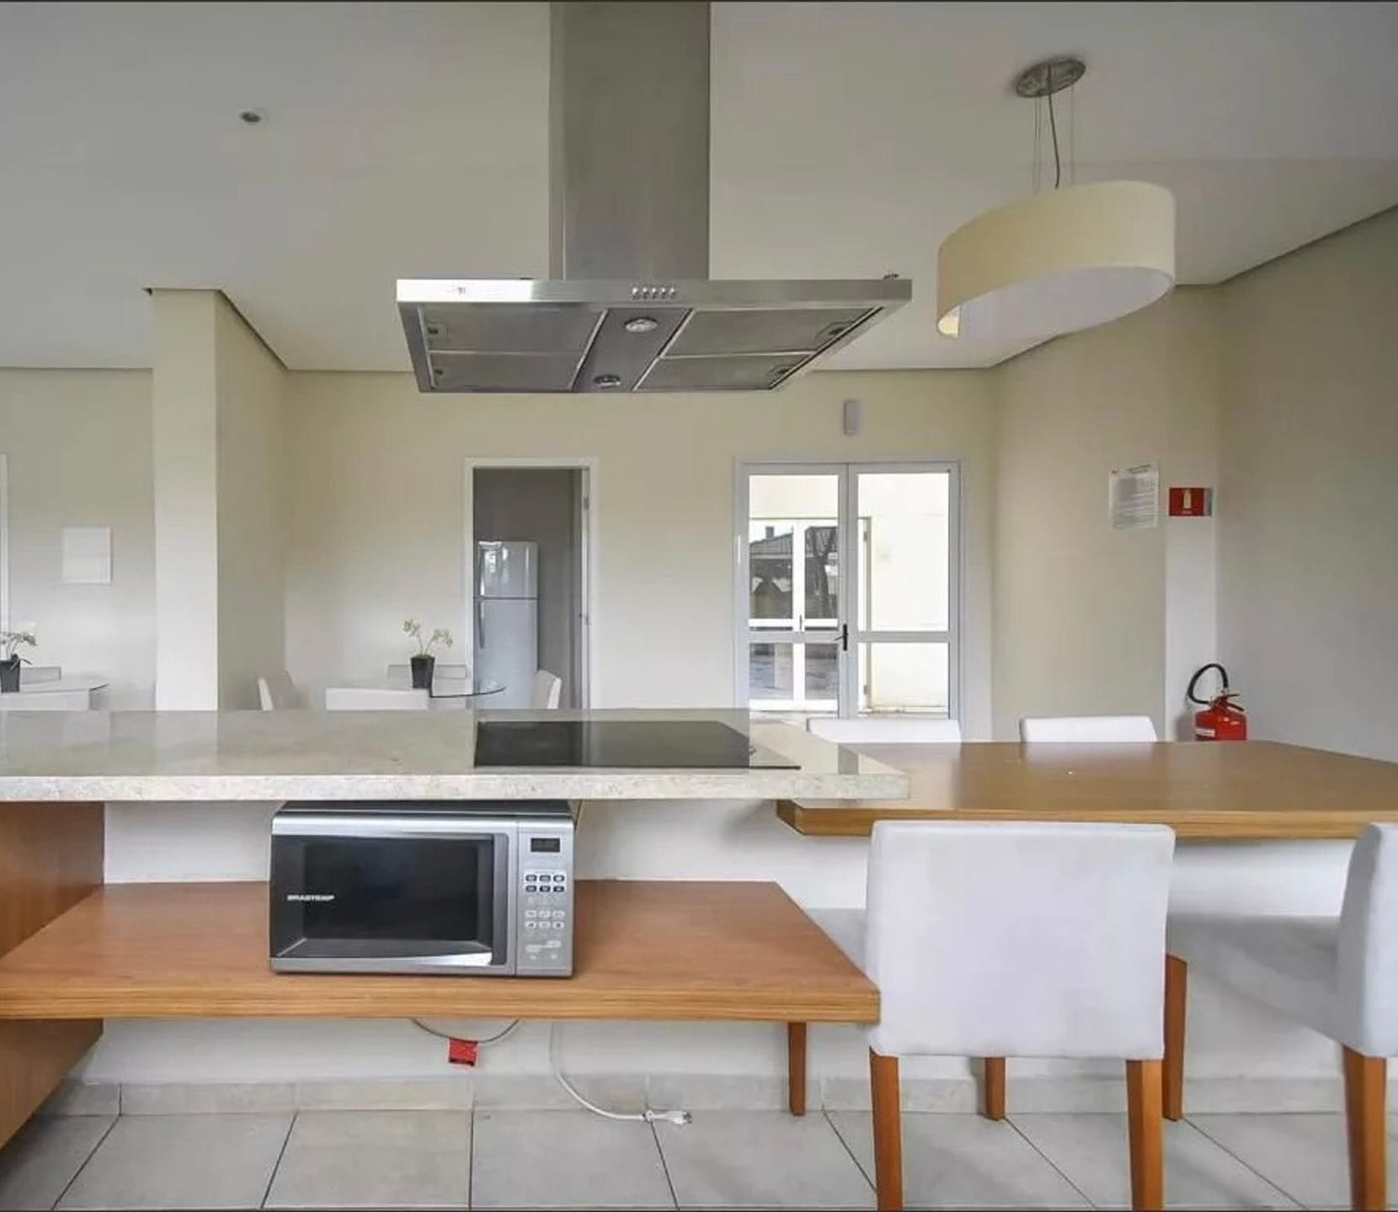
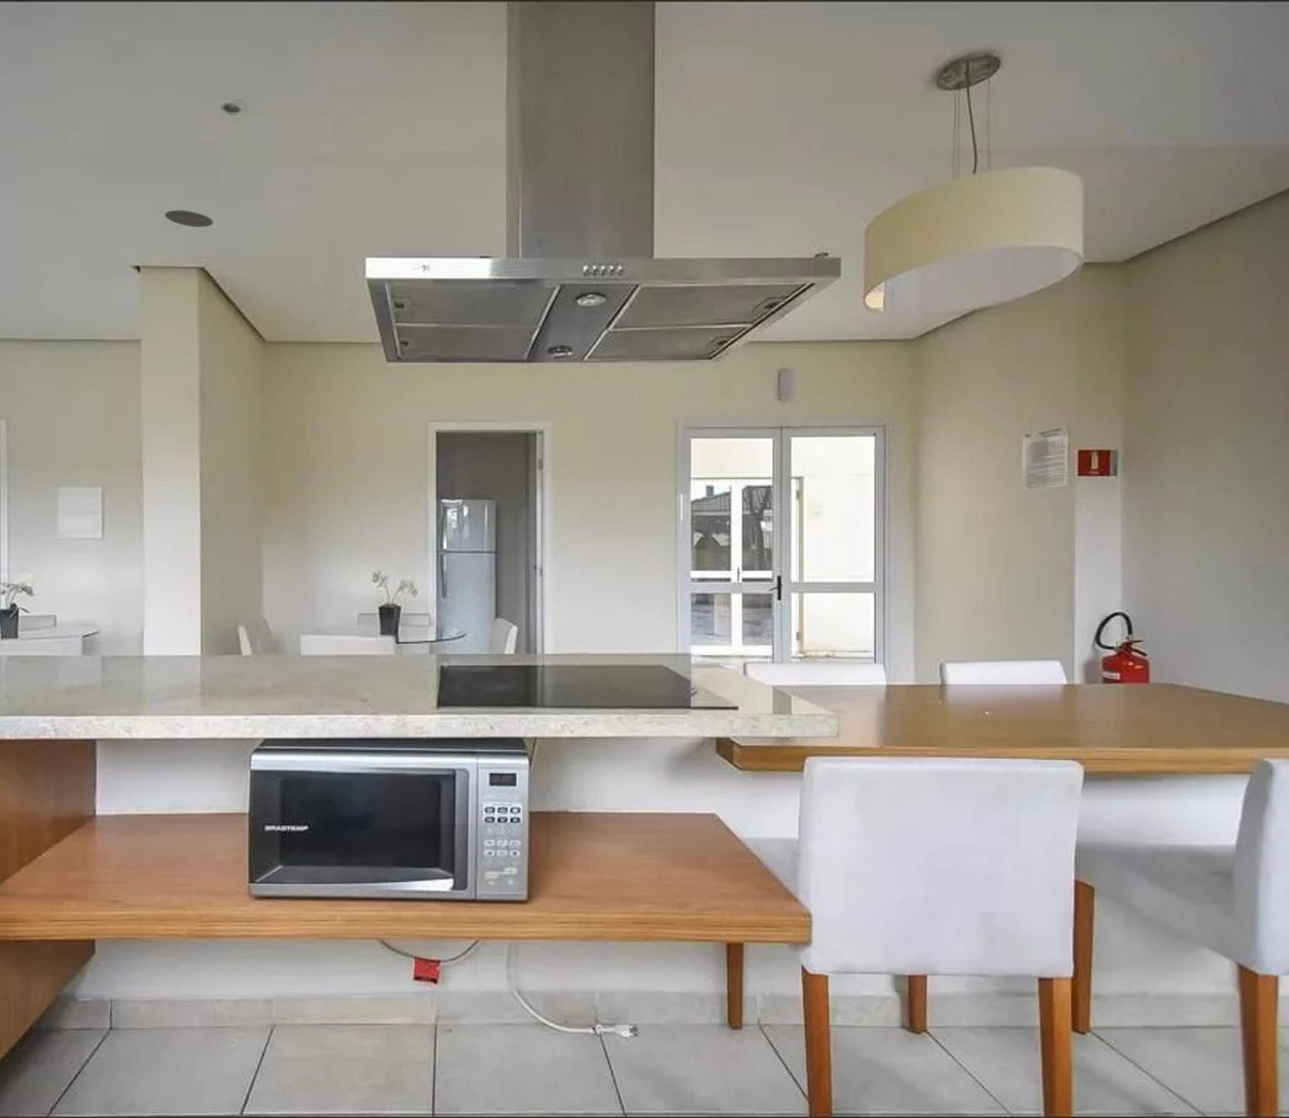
+ recessed light [163,209,214,228]
